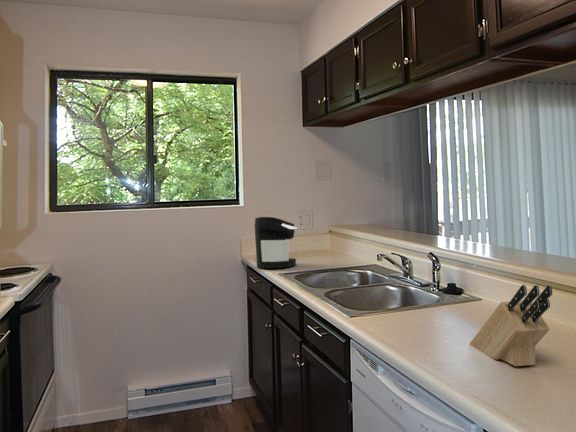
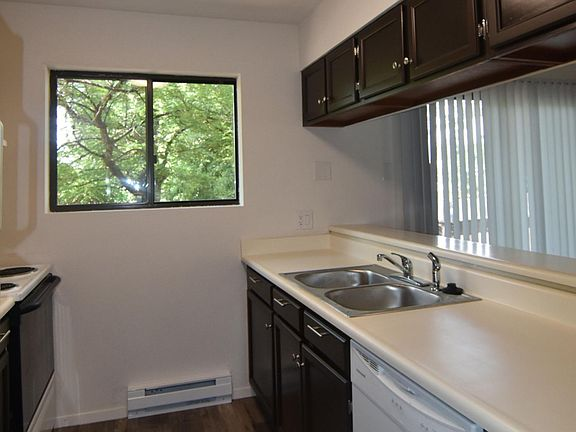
- knife block [469,284,553,367]
- coffee maker [254,216,298,269]
